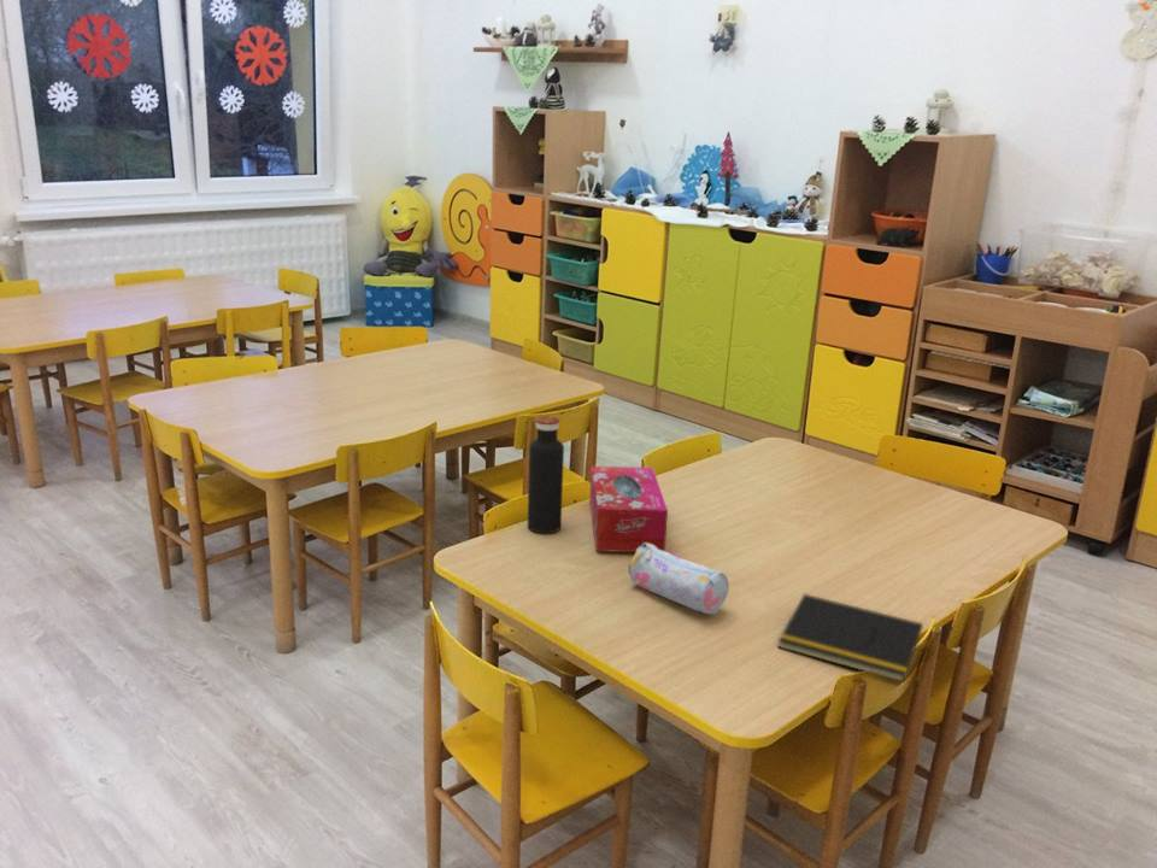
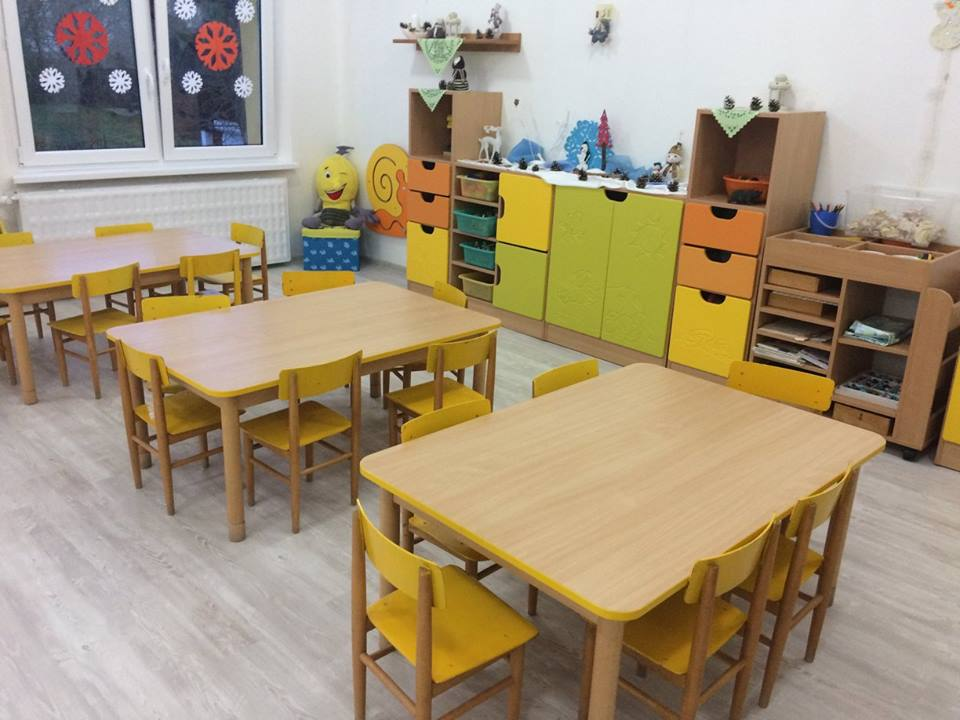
- notepad [776,593,924,684]
- tissue box [588,465,669,553]
- pencil case [628,544,730,615]
- water bottle [527,416,565,534]
